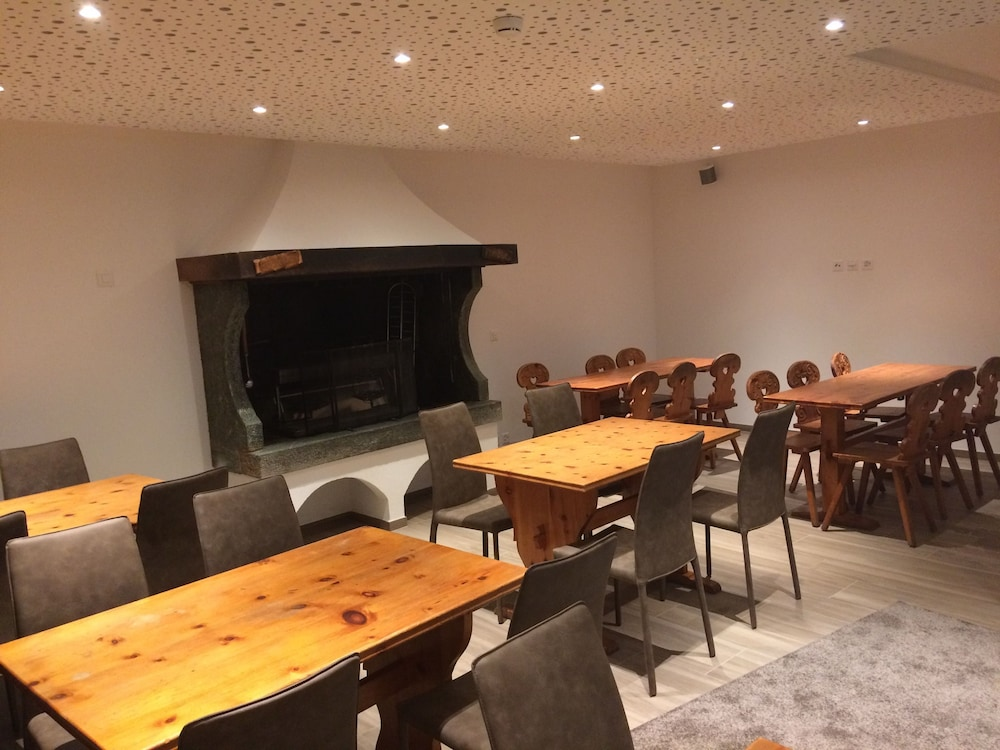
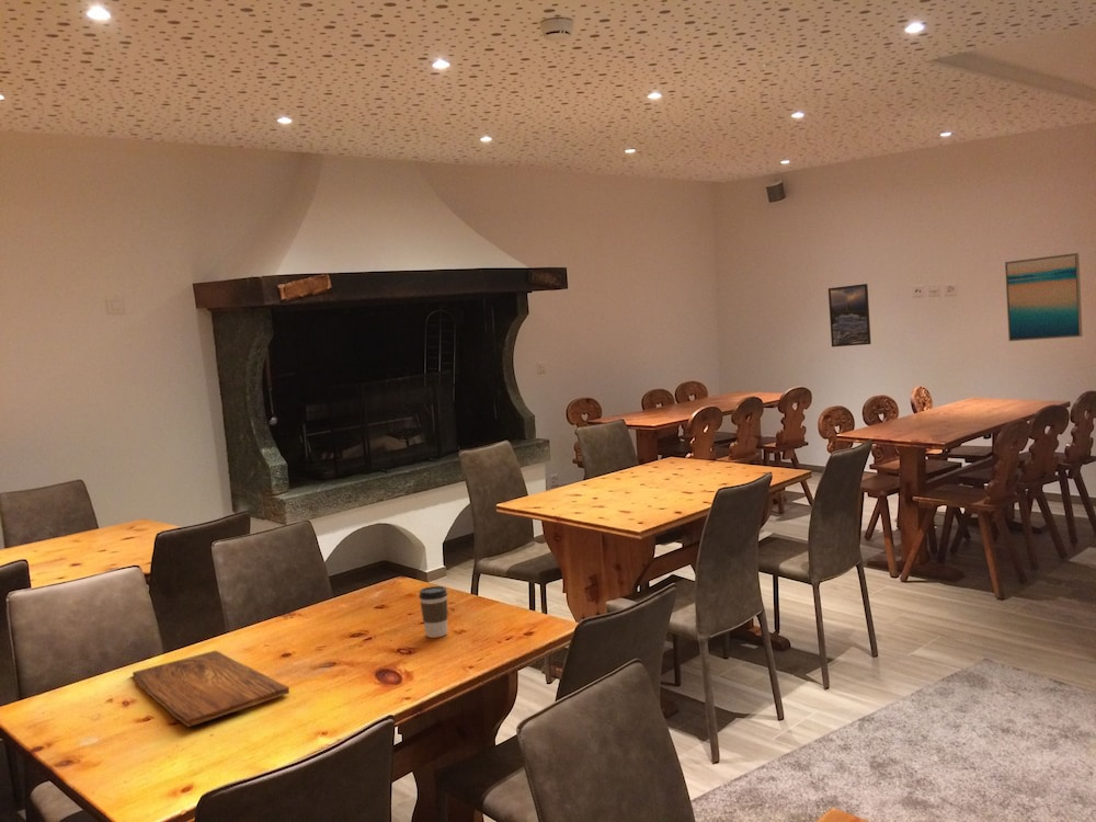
+ wall art [1004,252,1084,342]
+ cutting board [132,650,290,728]
+ coffee cup [418,585,448,639]
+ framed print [827,283,872,347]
